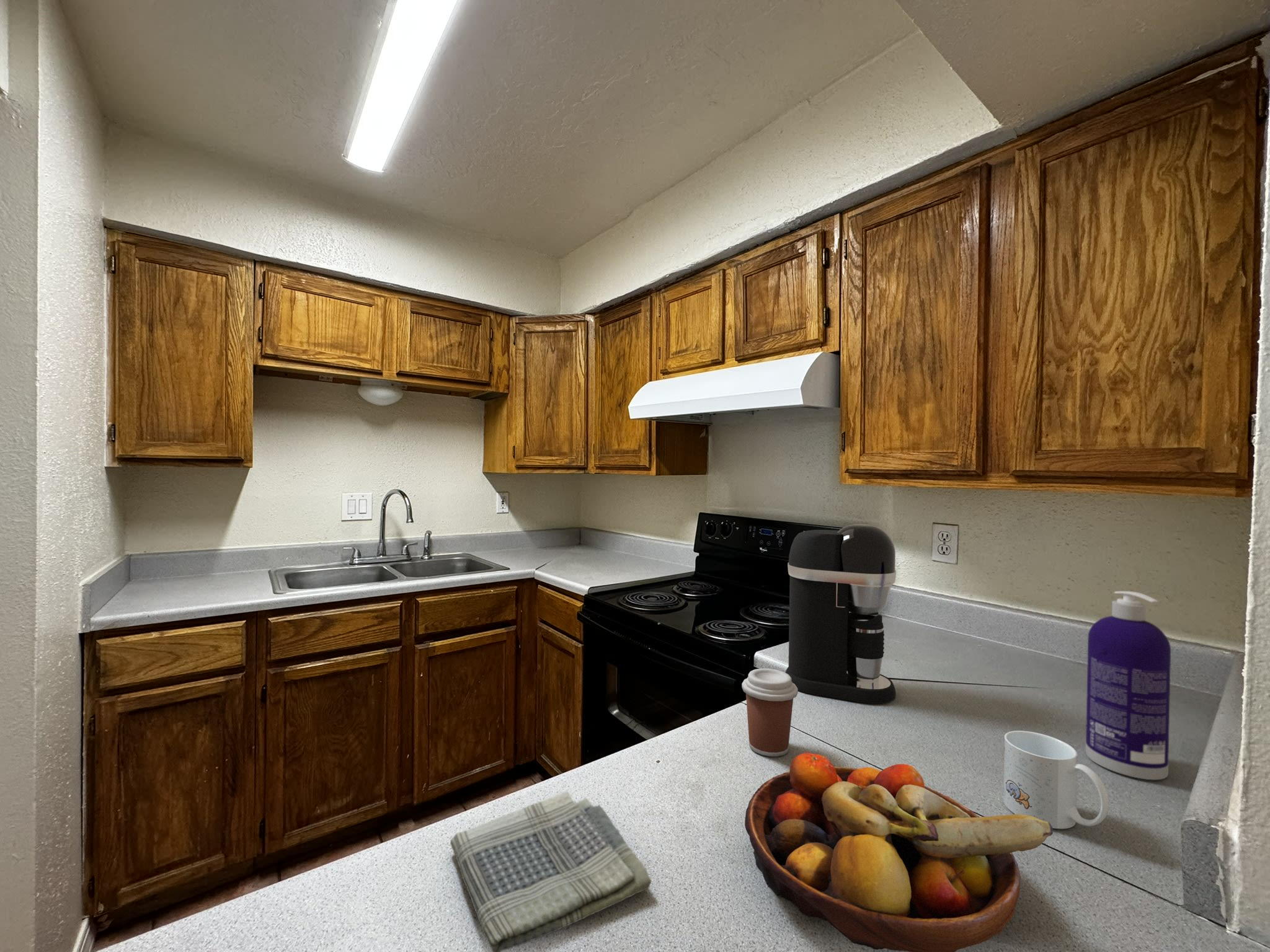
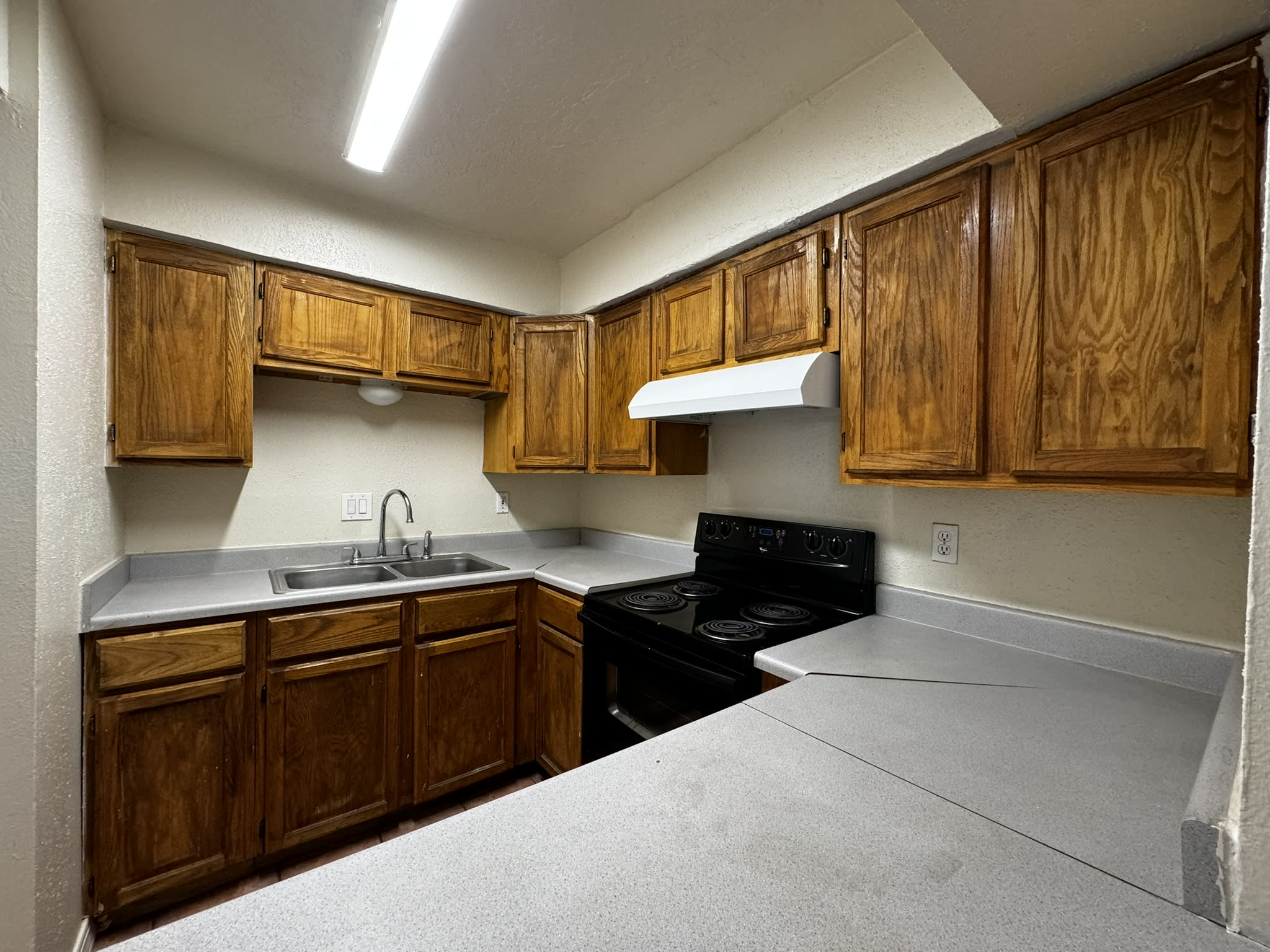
- fruit bowl [744,752,1054,952]
- dish towel [450,790,652,952]
- coffee maker [785,524,897,704]
- coffee cup [741,668,798,757]
- mug [1003,730,1110,829]
- spray bottle [1085,591,1171,780]
